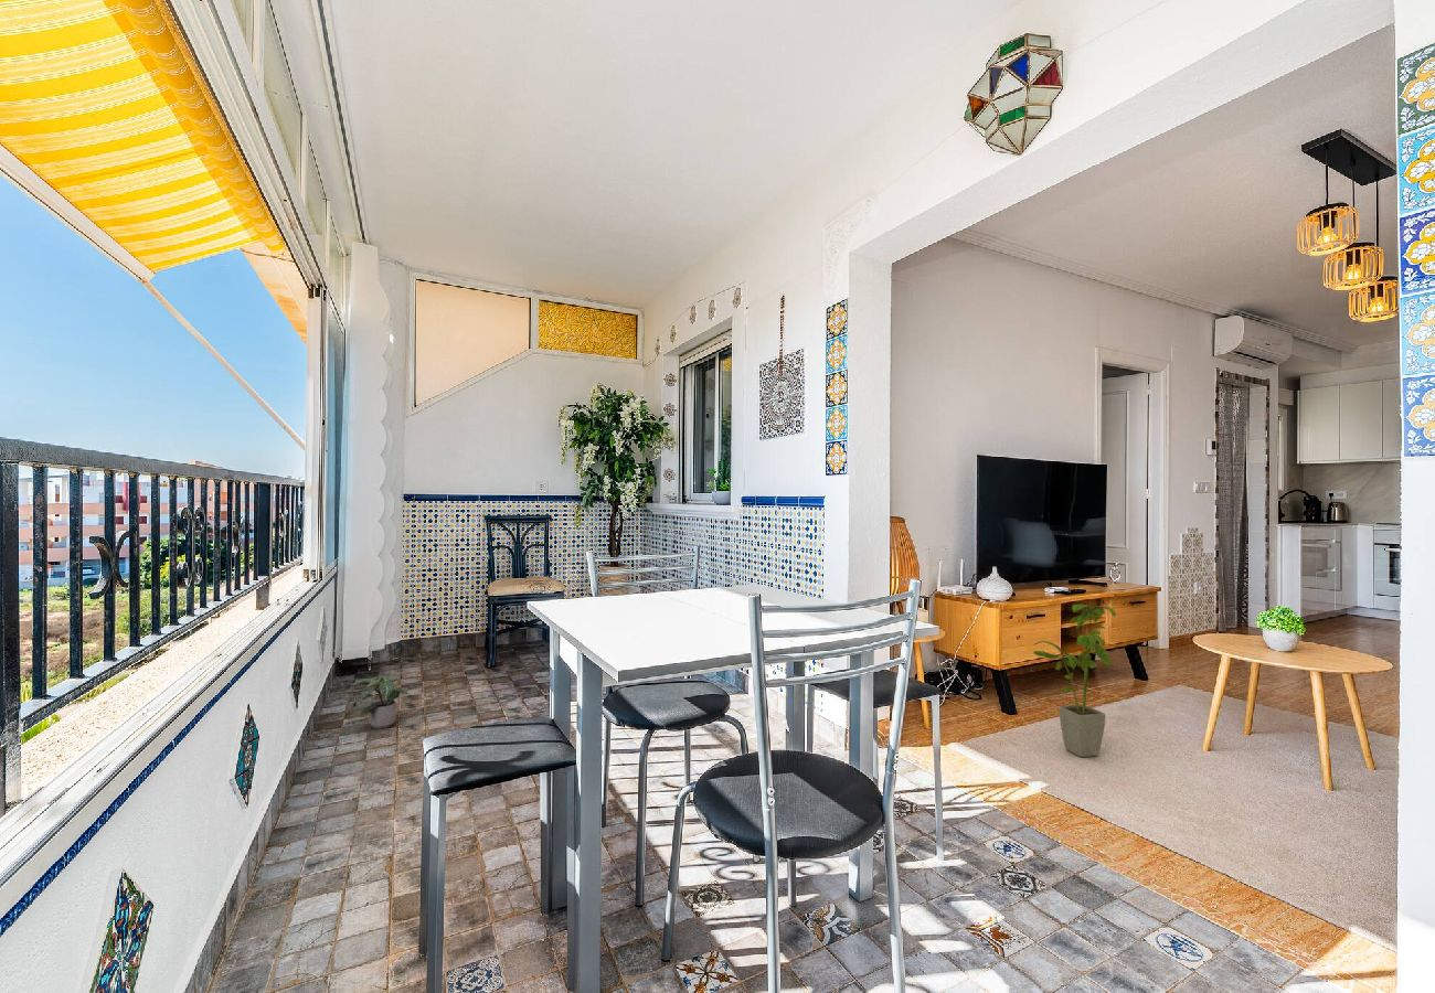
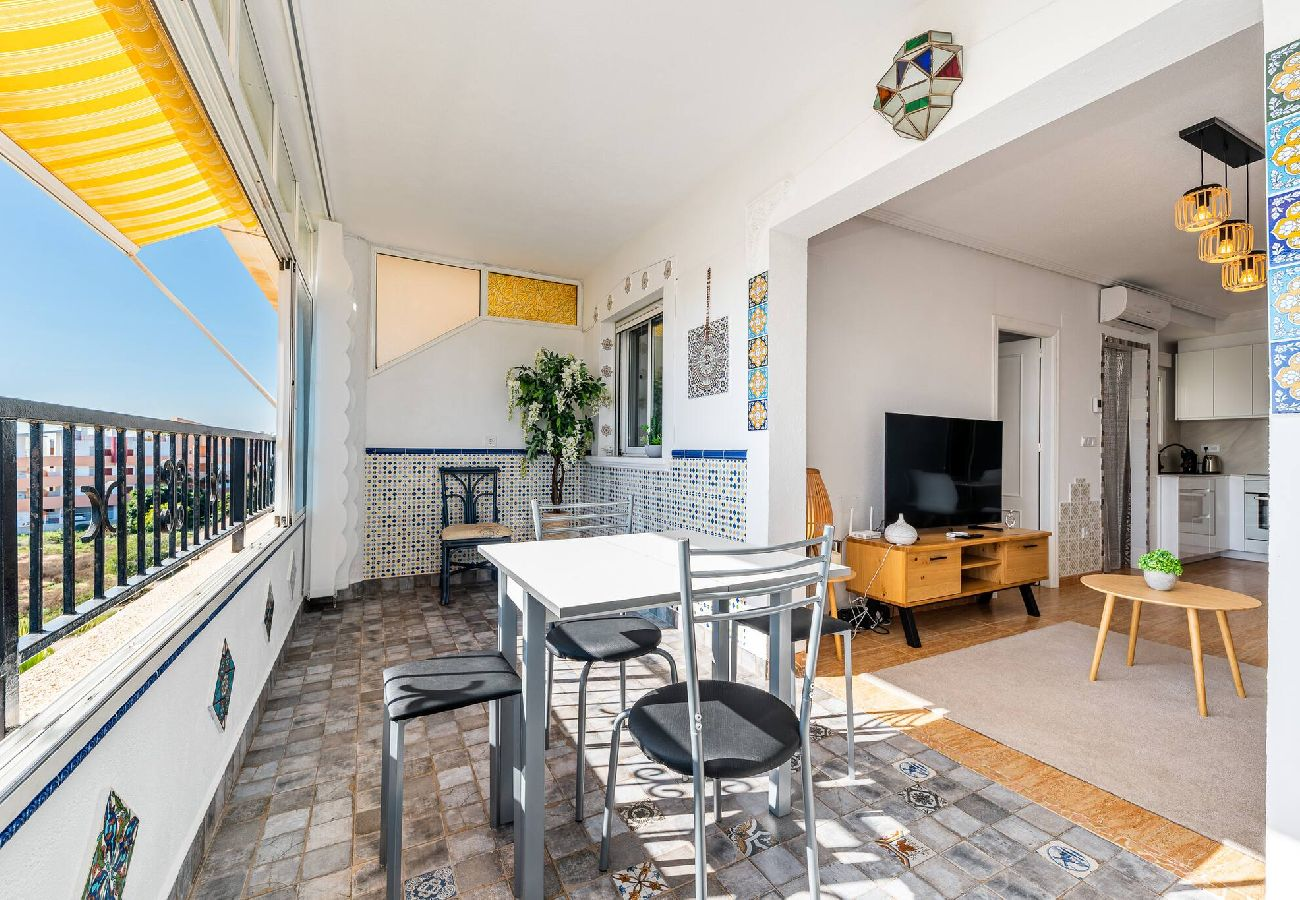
- house plant [1032,604,1117,758]
- potted plant [342,676,412,729]
